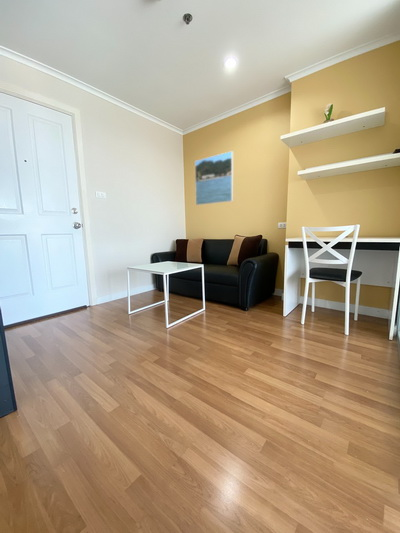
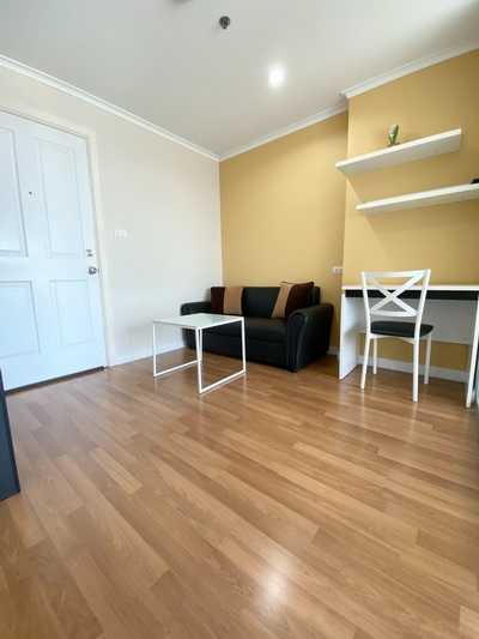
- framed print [194,150,234,206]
